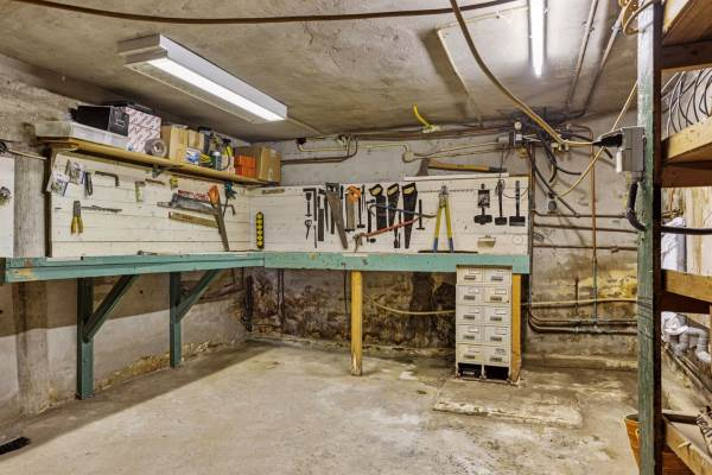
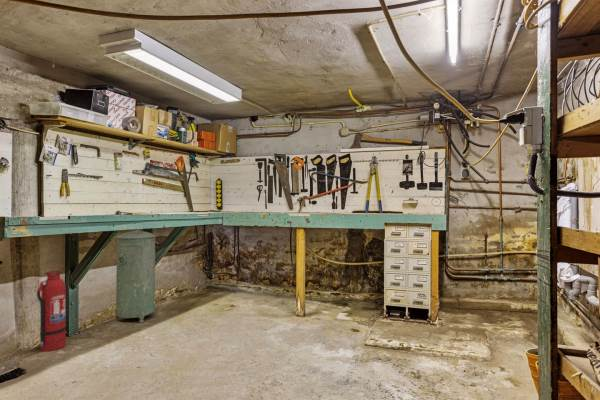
+ trash can [114,229,157,324]
+ fire extinguisher [36,270,67,352]
